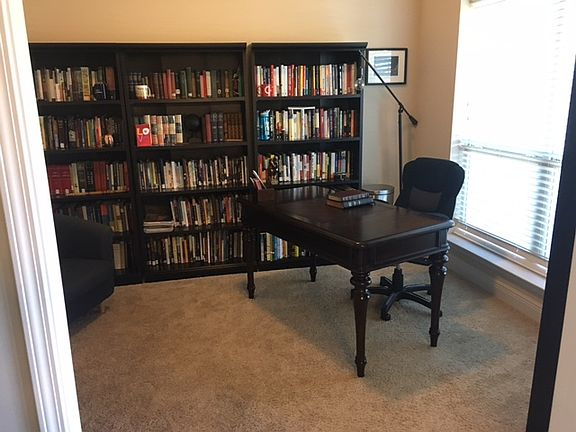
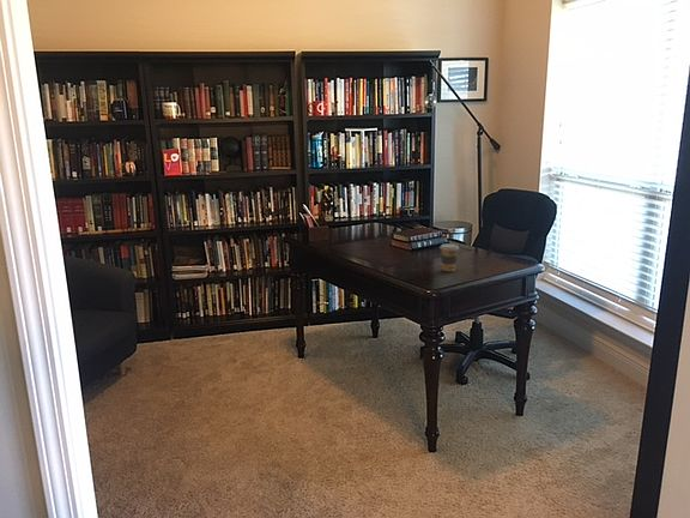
+ coffee cup [438,242,460,272]
